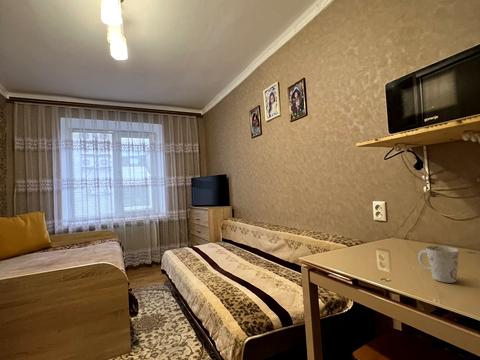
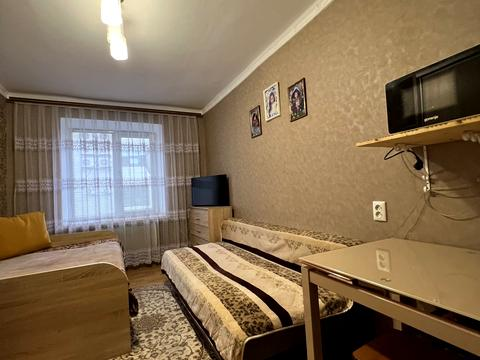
- mug [417,245,460,284]
